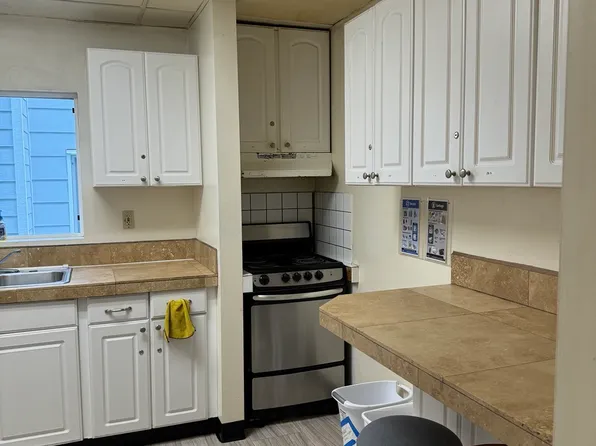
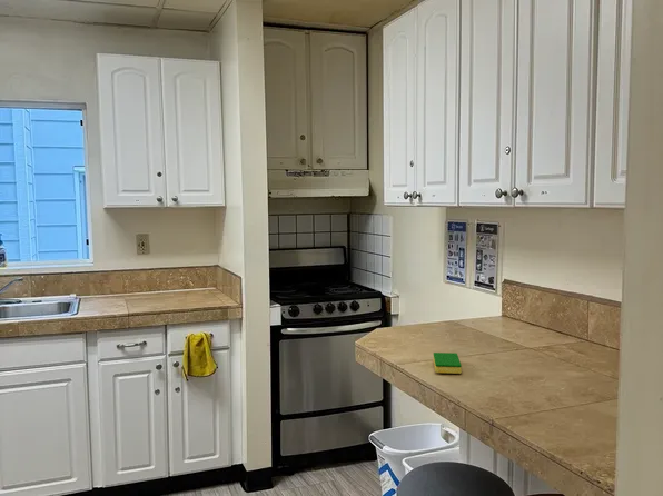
+ dish sponge [432,351,463,375]
